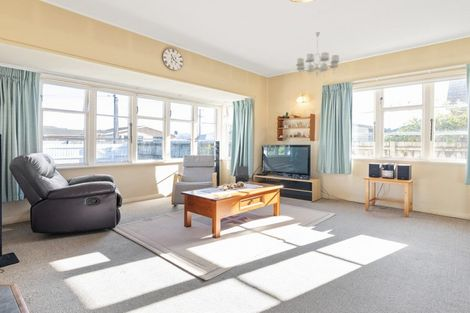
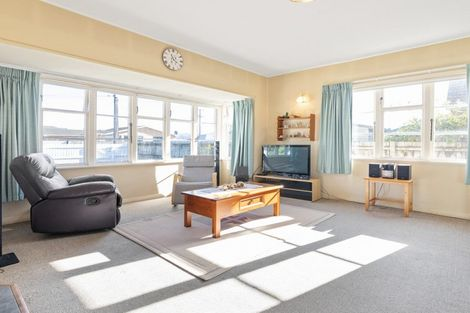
- chandelier [295,31,340,79]
